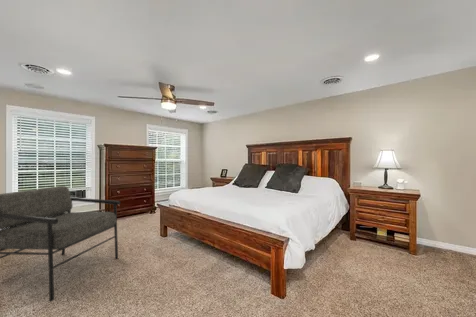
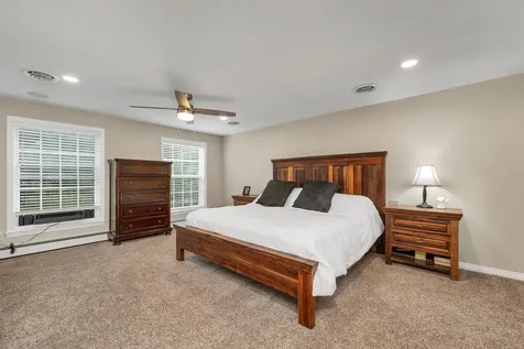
- armchair [0,185,121,302]
